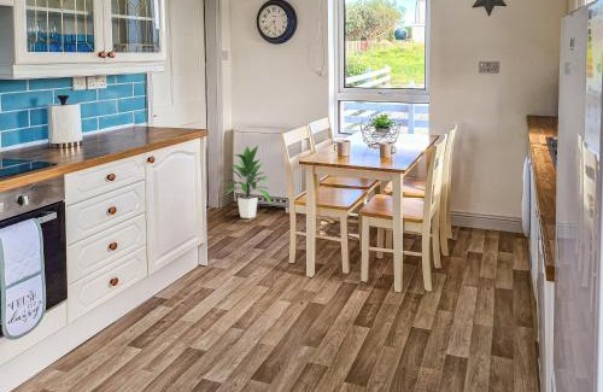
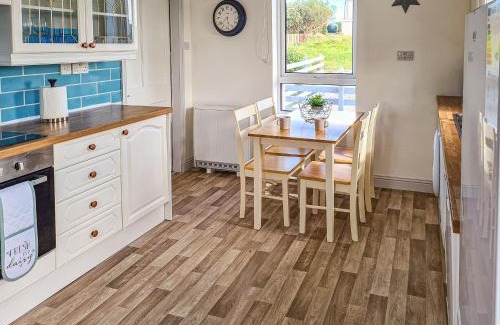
- indoor plant [221,145,273,220]
